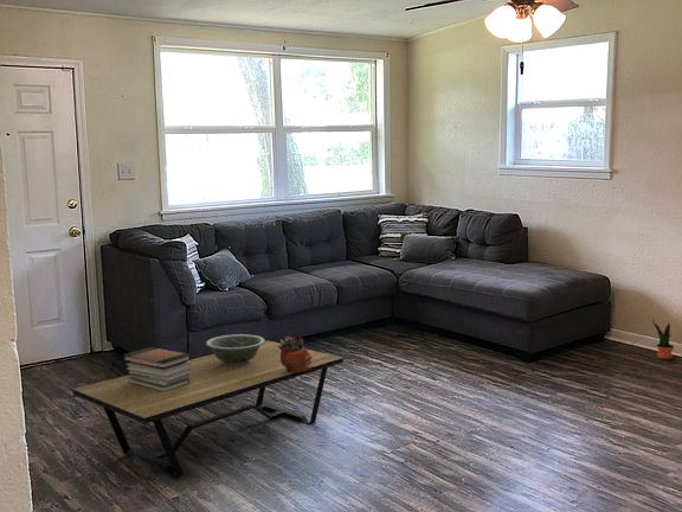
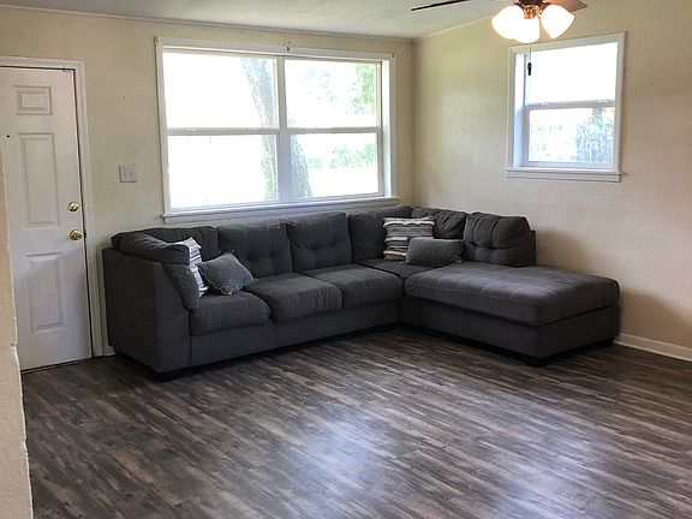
- coffee table [72,339,345,480]
- book stack [122,346,192,392]
- decorative bowl [205,333,266,366]
- succulent planter [277,335,313,373]
- potted plant [651,319,675,360]
